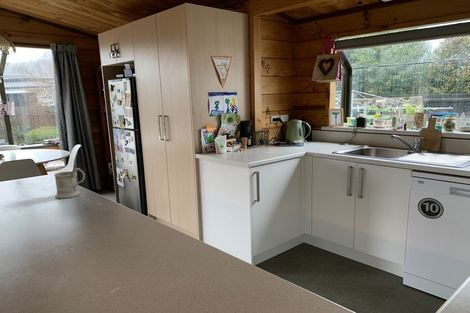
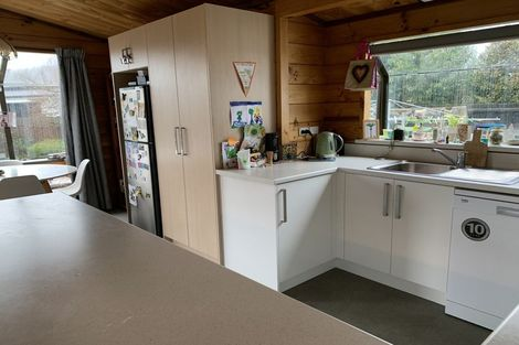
- mug [53,167,86,199]
